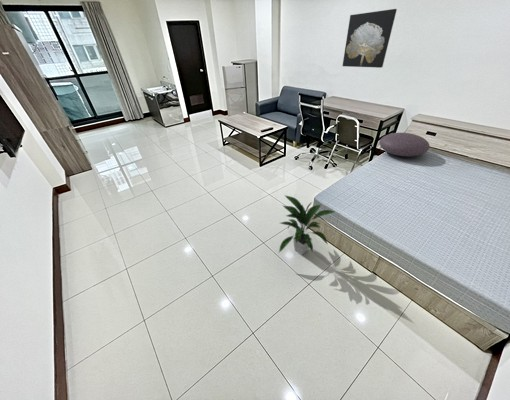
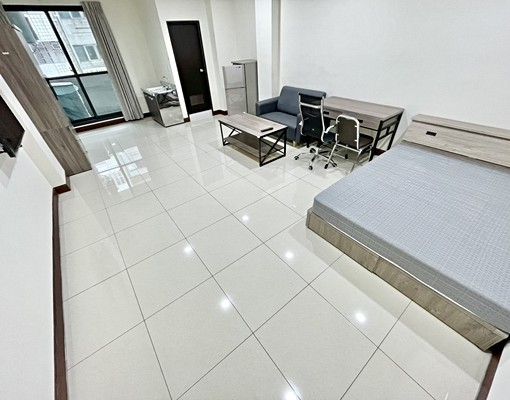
- wall art [342,8,398,69]
- cushion [379,132,431,158]
- indoor plant [278,194,337,256]
